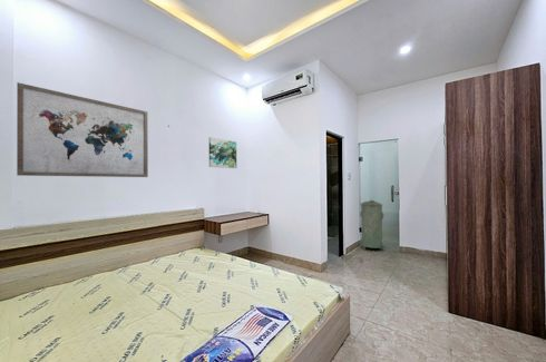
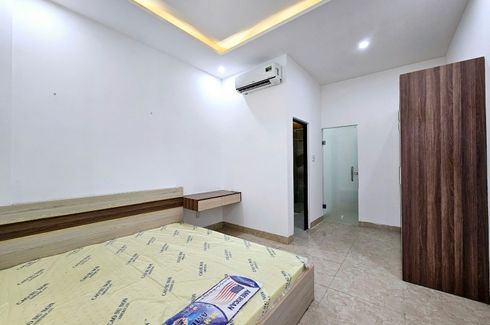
- wall art [208,136,237,169]
- wall art [16,81,149,178]
- trash can [359,199,384,252]
